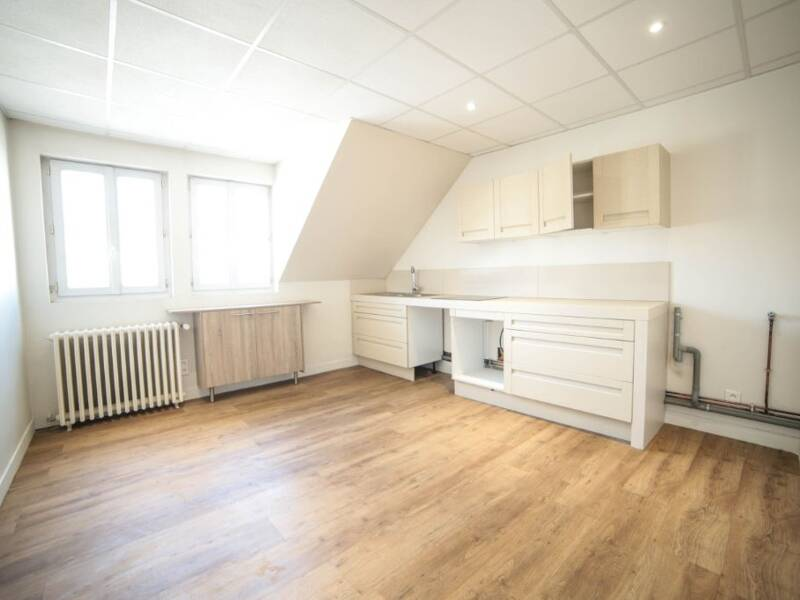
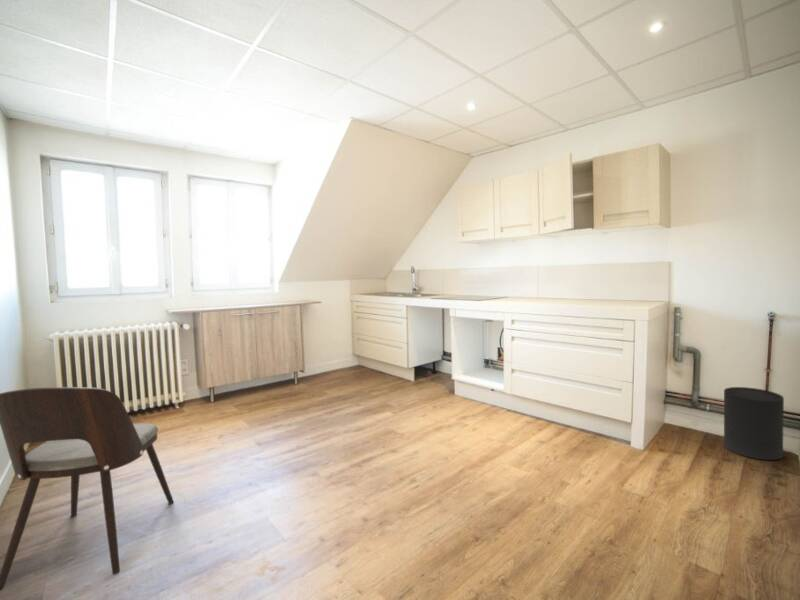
+ trash can [723,386,785,461]
+ dining chair [0,386,175,592]
